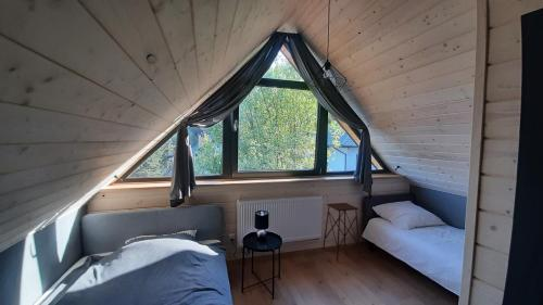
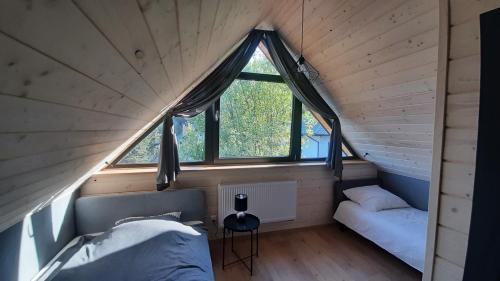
- side table [321,202,362,263]
